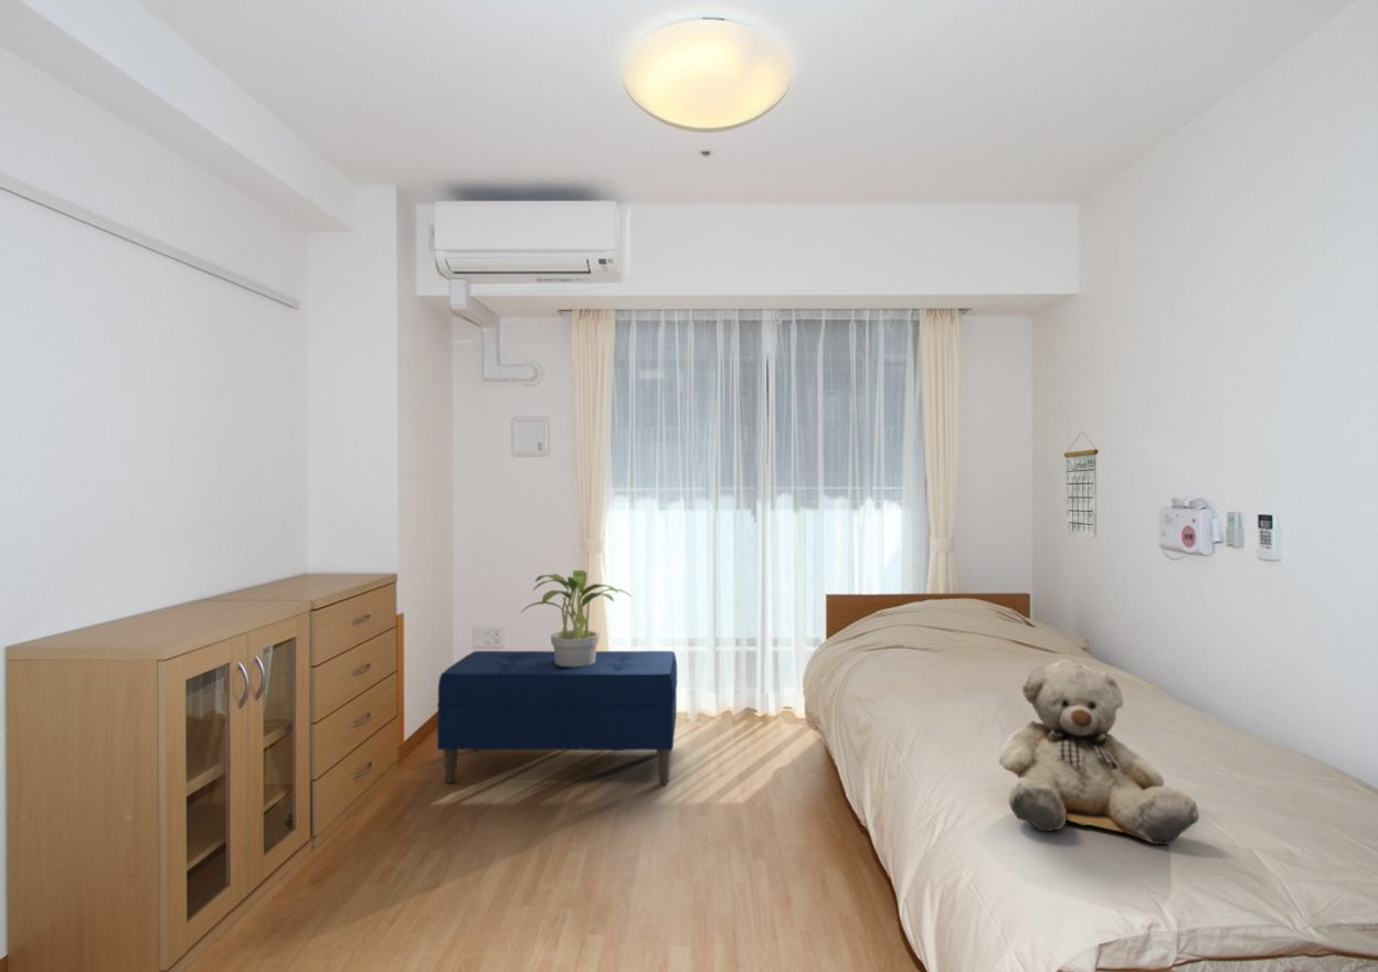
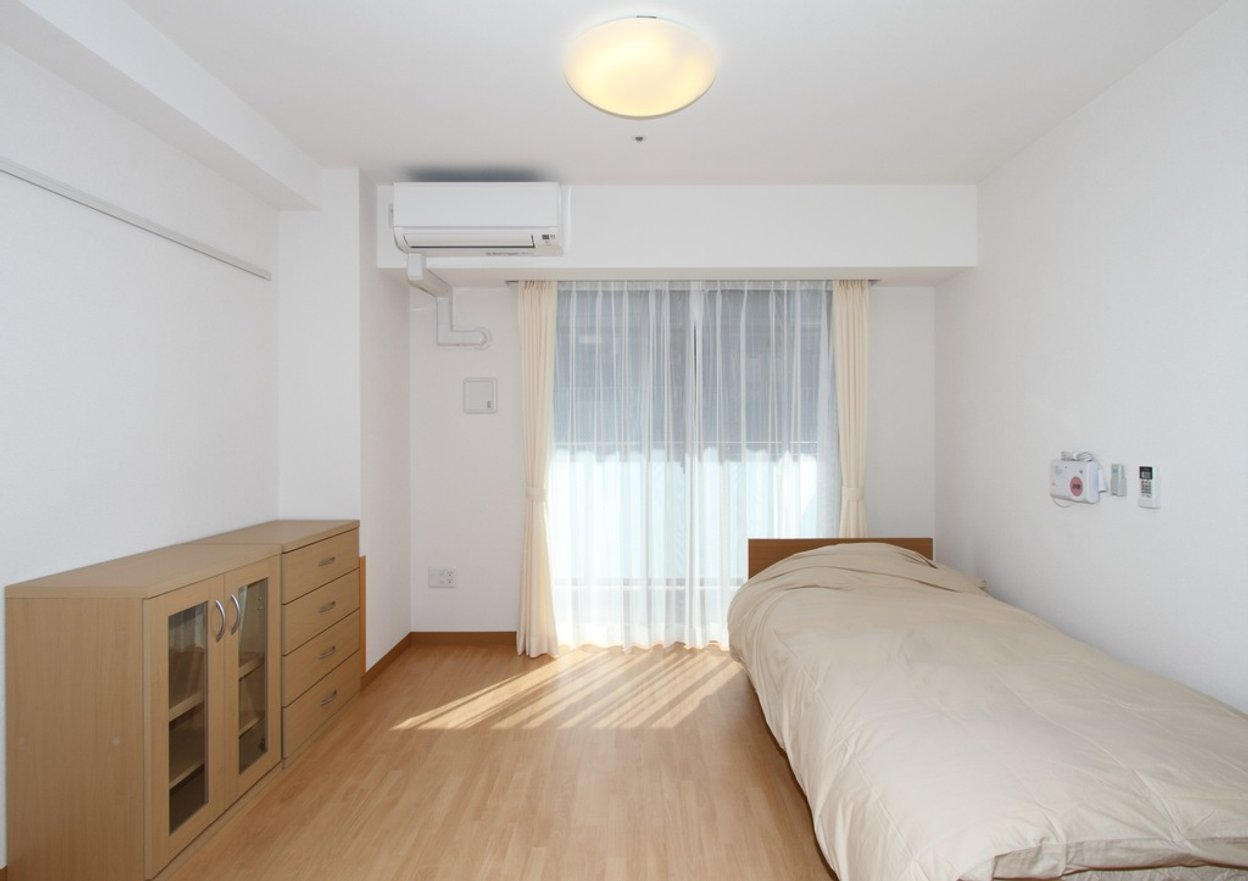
- bench [436,650,678,784]
- calendar [1063,432,1100,538]
- teddy bear [998,659,1200,846]
- potted plant [519,569,633,666]
